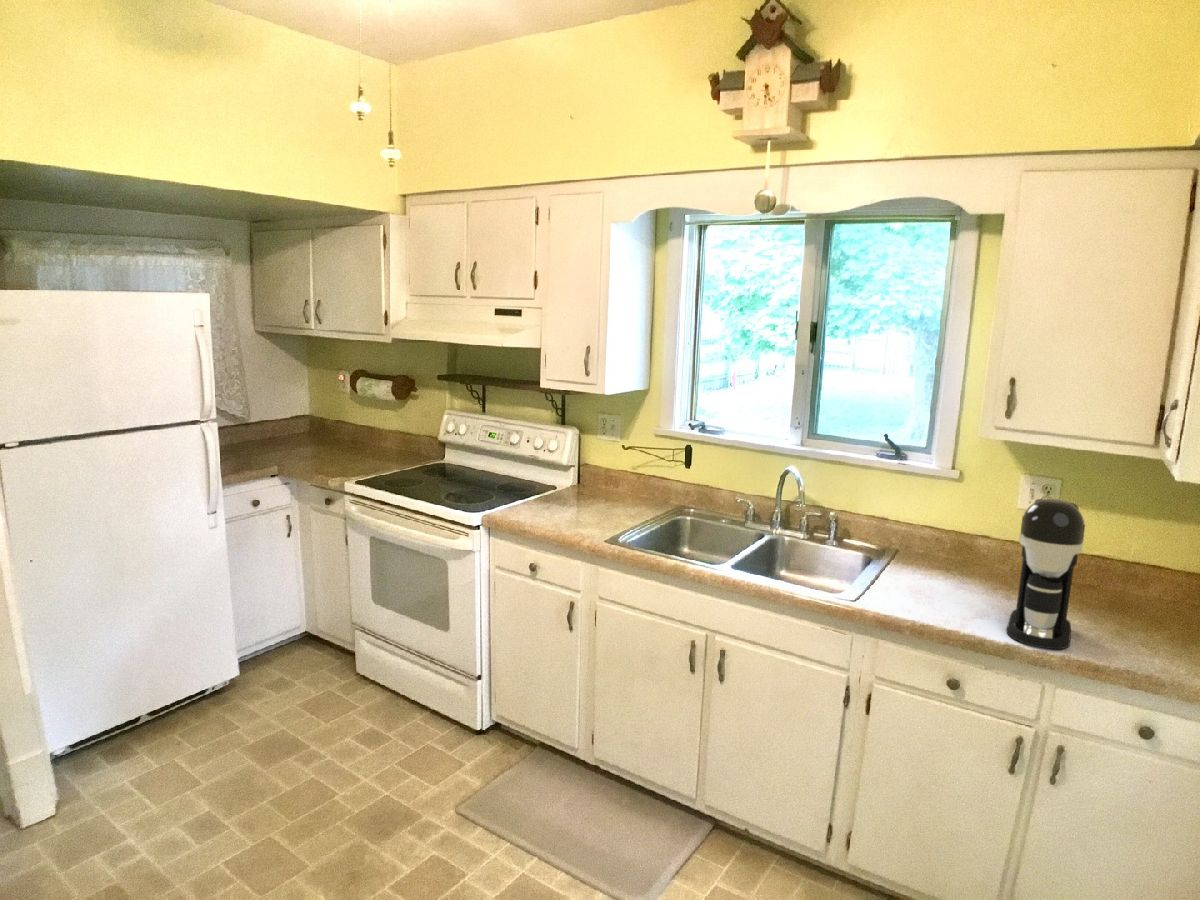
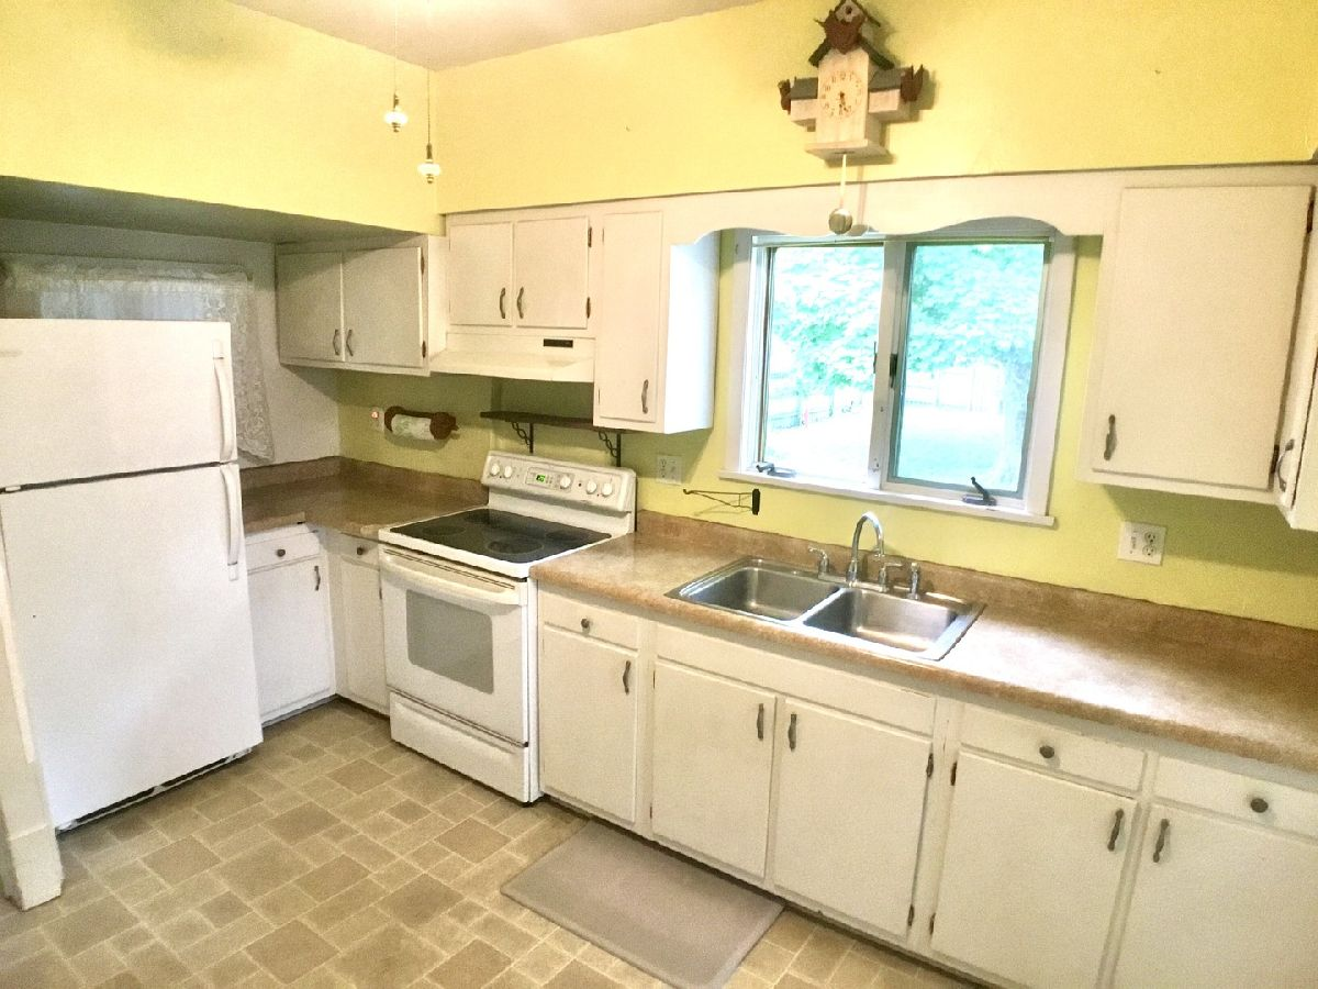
- coffee maker [1005,498,1086,650]
